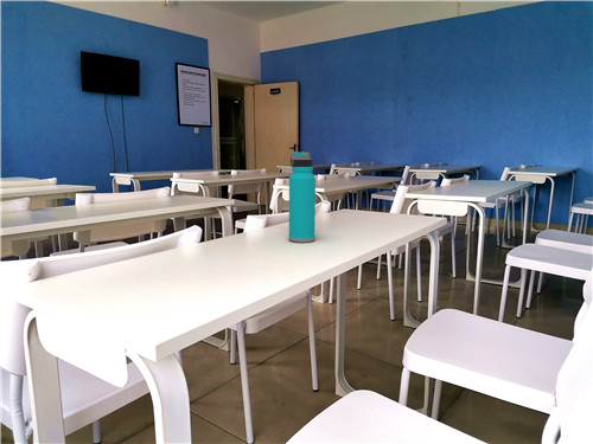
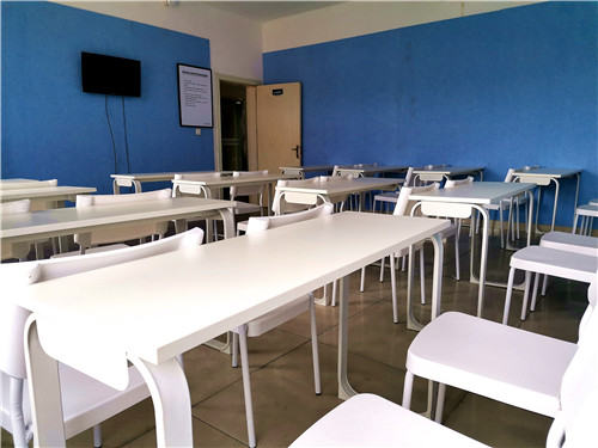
- water bottle [288,150,317,244]
